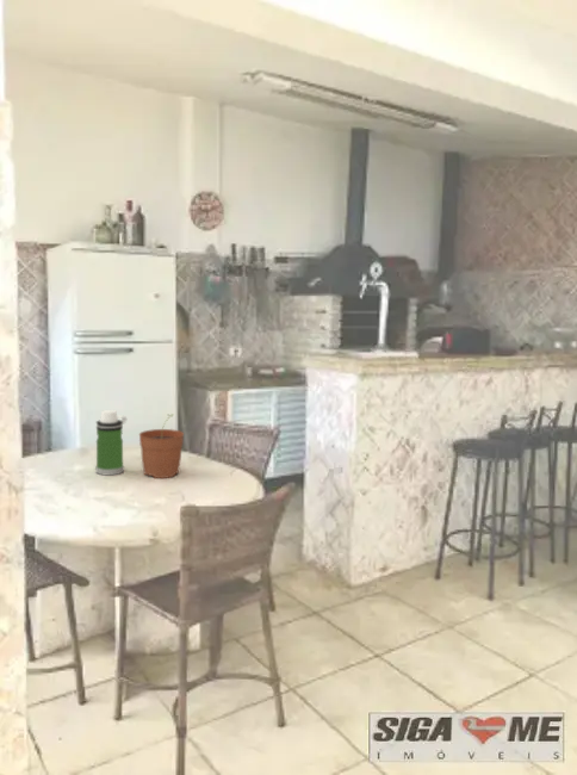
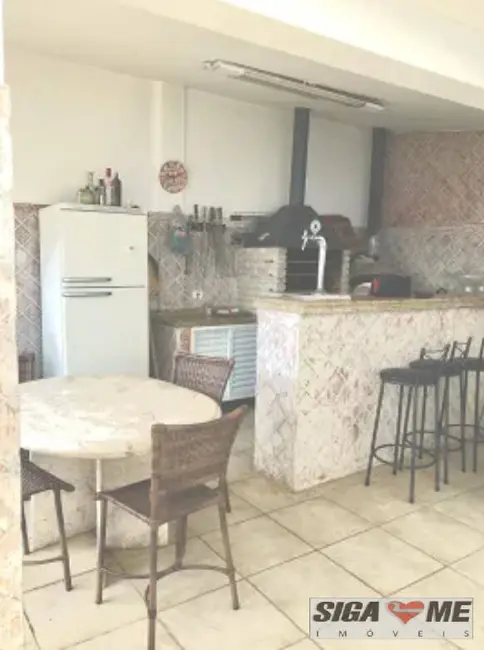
- water bottle [94,409,128,477]
- plant pot [138,413,185,479]
